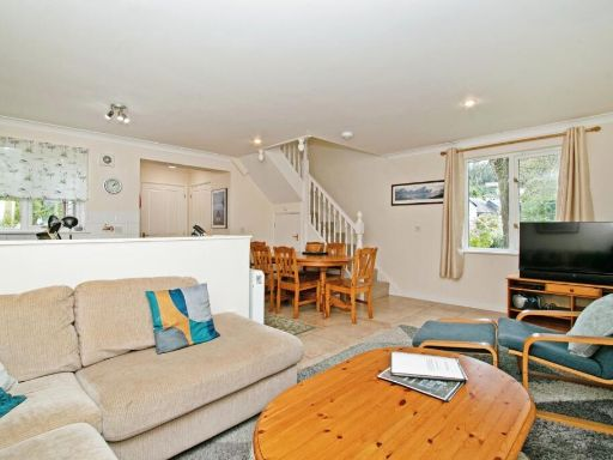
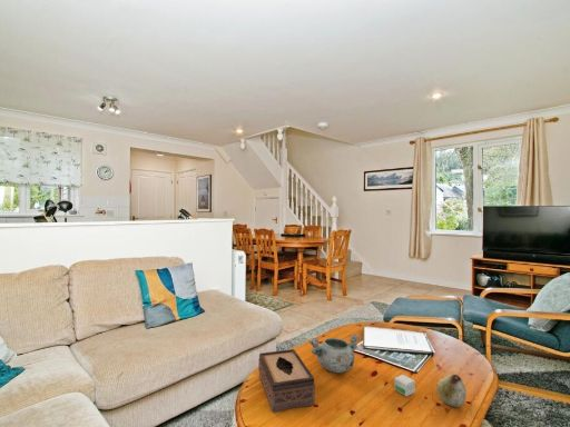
+ decorative bowl [308,334,361,374]
+ small box [393,374,416,397]
+ tissue box [257,348,316,414]
+ fruit [436,374,468,408]
